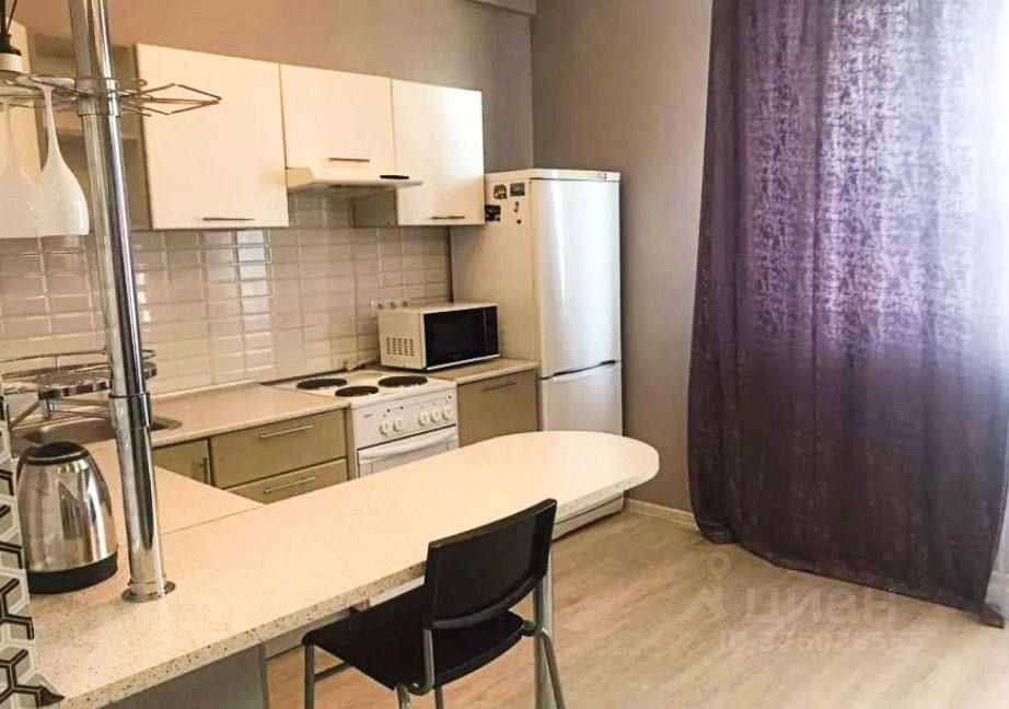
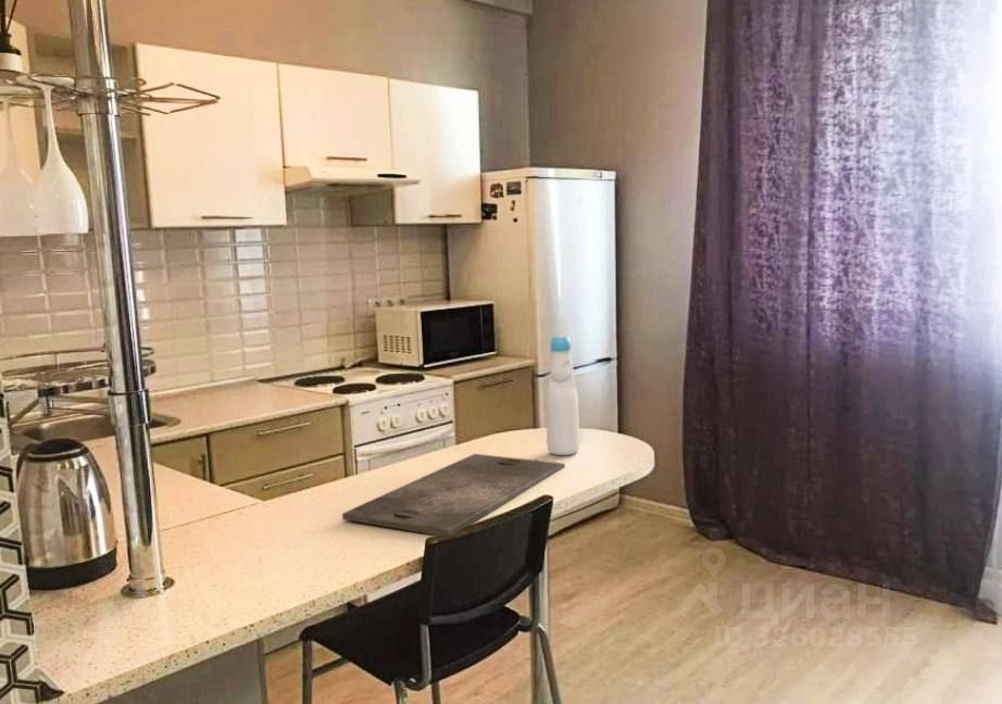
+ bottle [544,334,580,456]
+ cutting board [341,453,566,538]
